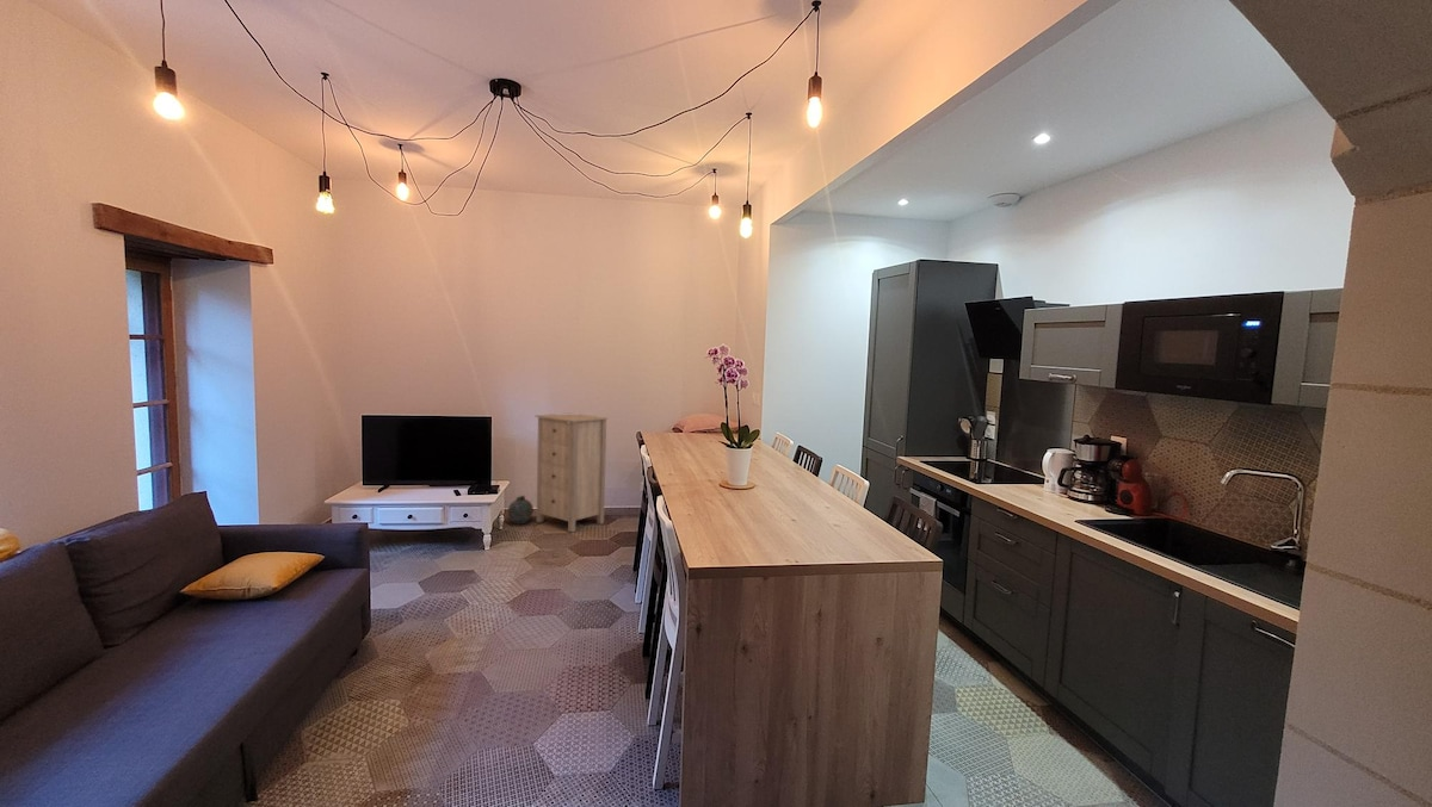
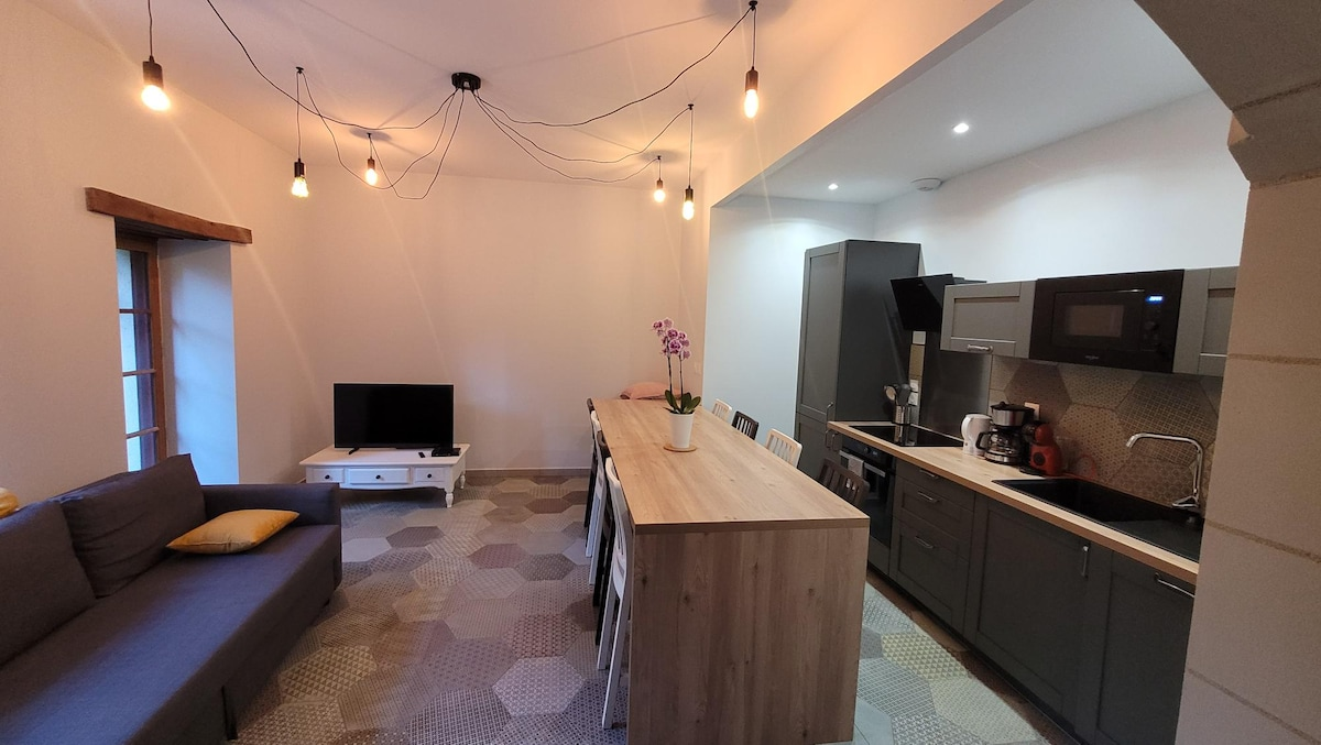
- snuff bottle [507,495,535,526]
- storage cabinet [533,414,609,533]
